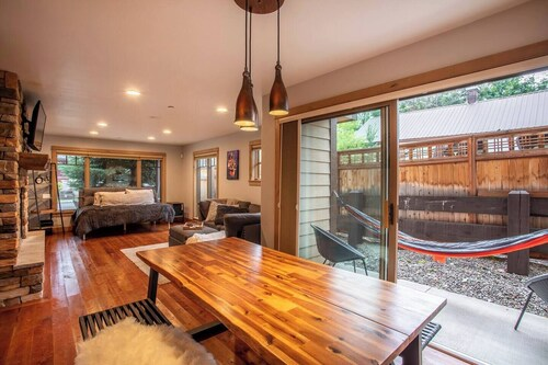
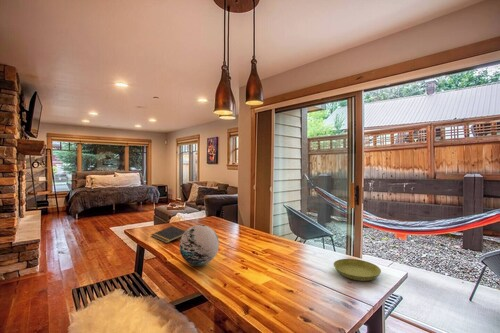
+ saucer [333,258,382,282]
+ decorative orb [178,224,220,267]
+ notepad [150,225,186,244]
